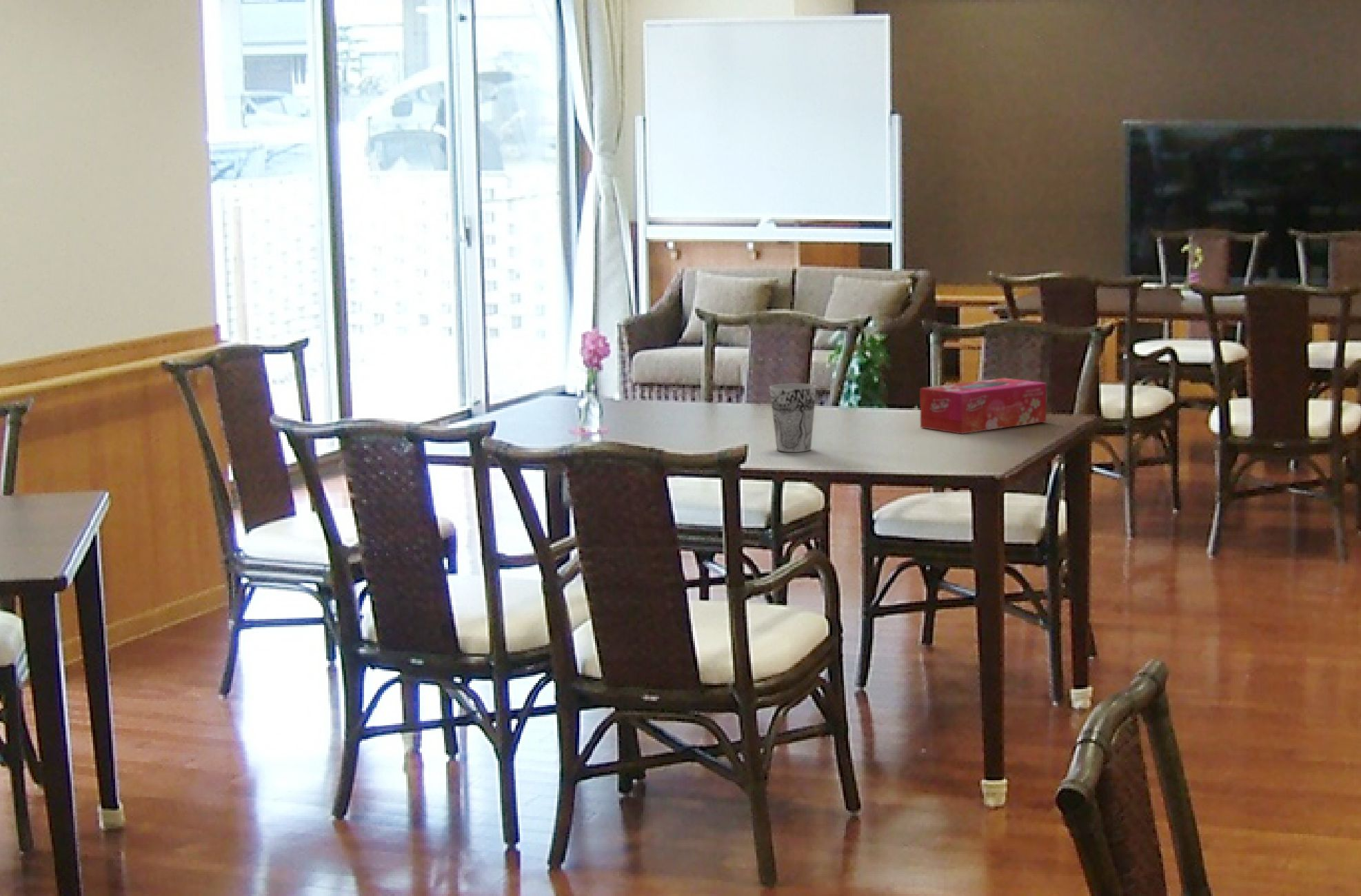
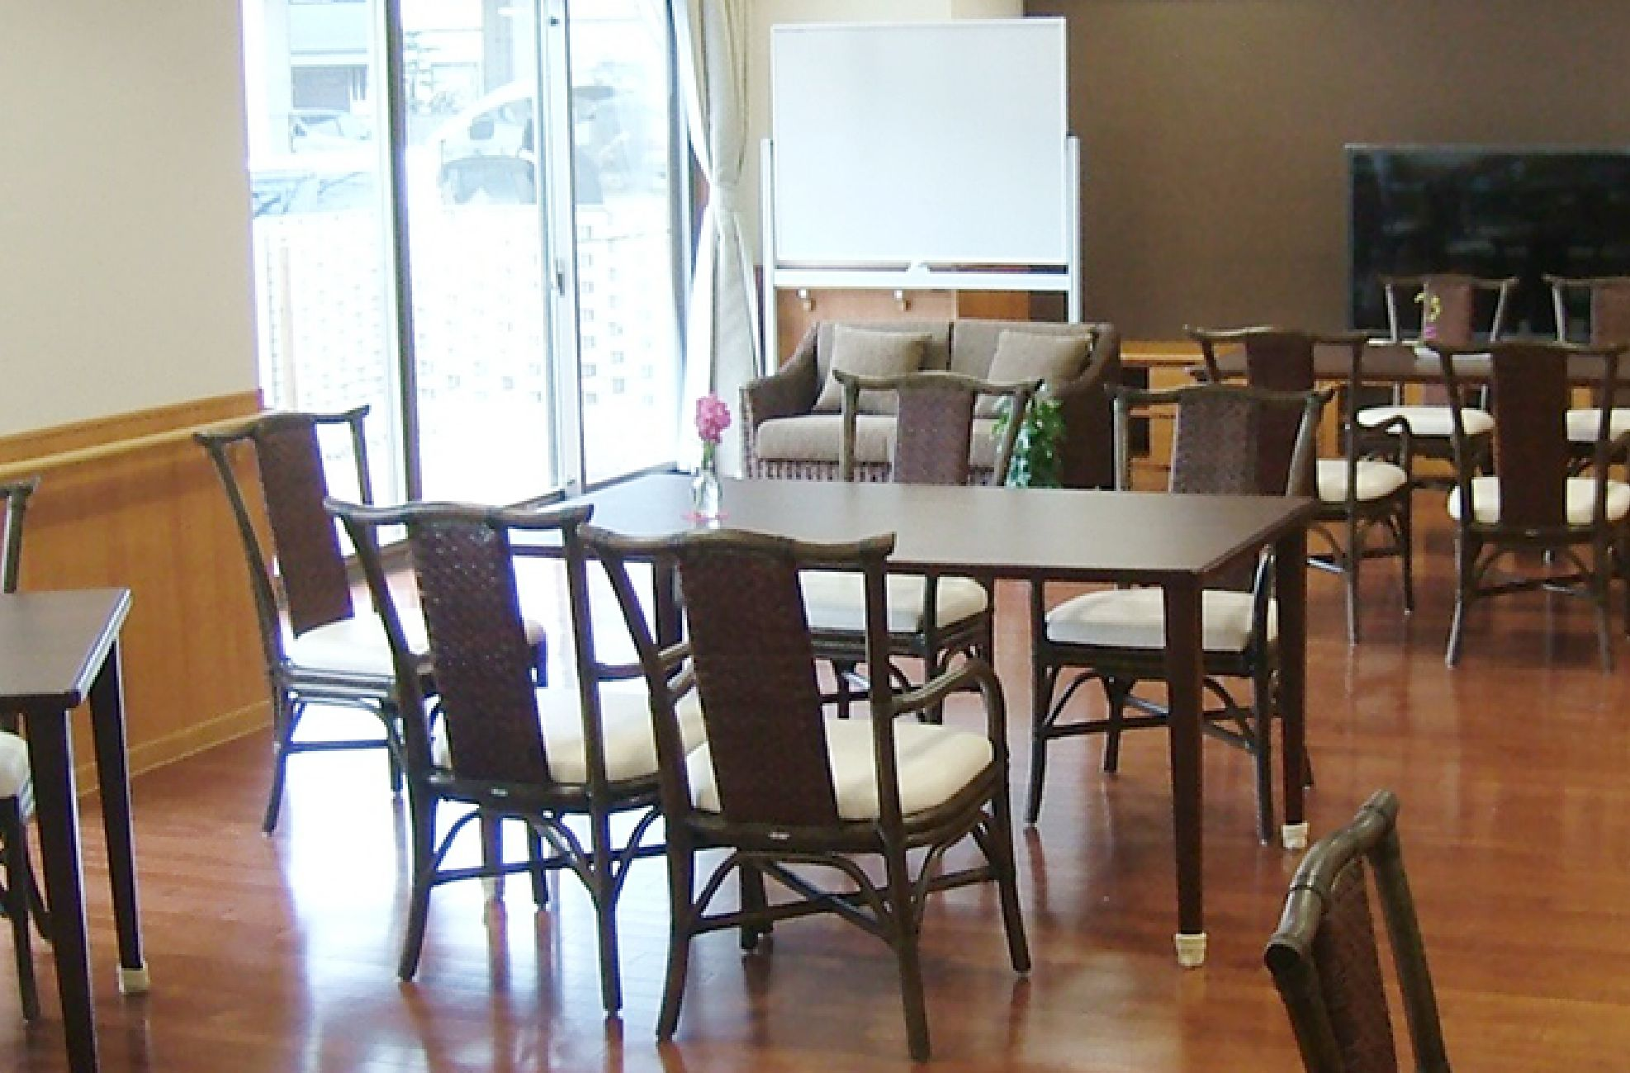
- cup [769,383,817,453]
- tissue box [919,377,1047,434]
